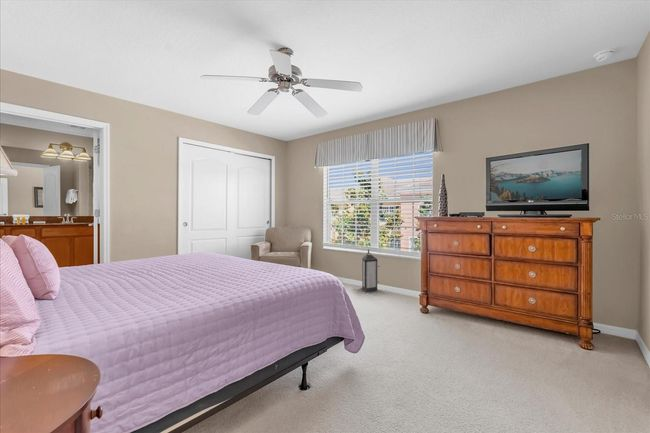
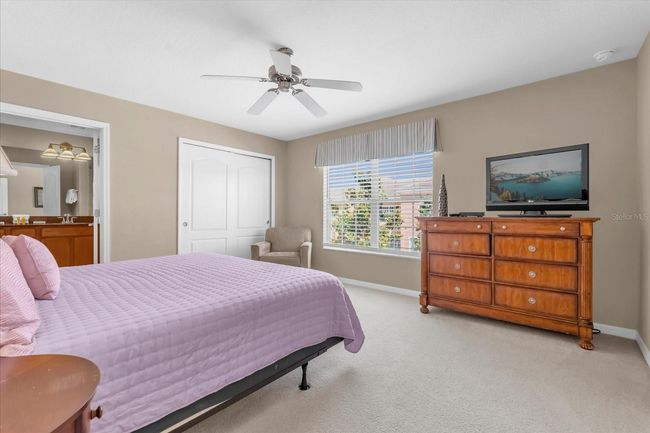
- lantern [361,248,381,293]
